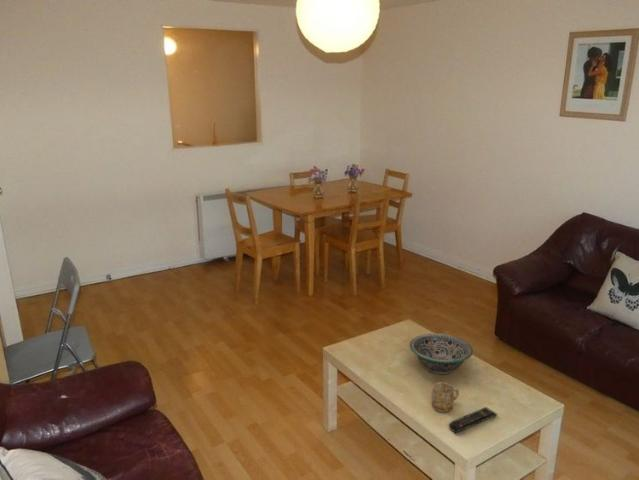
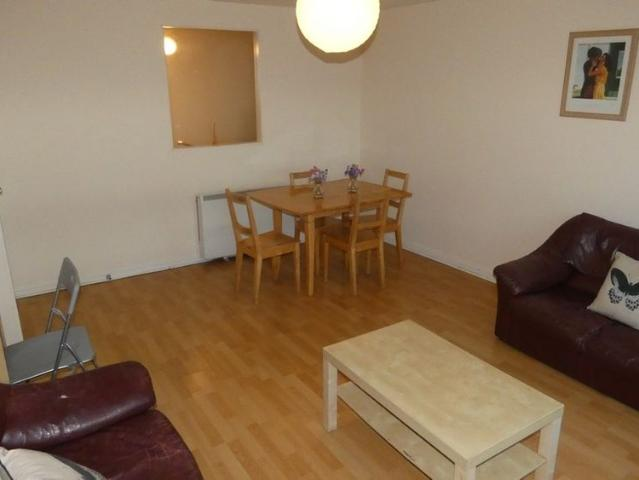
- mug [431,381,460,413]
- remote control [448,406,498,434]
- decorative bowl [409,332,474,375]
